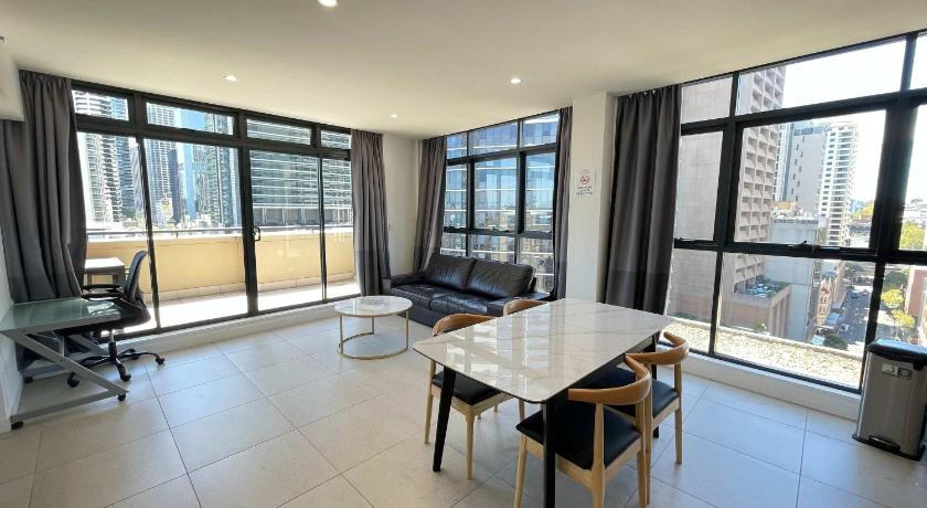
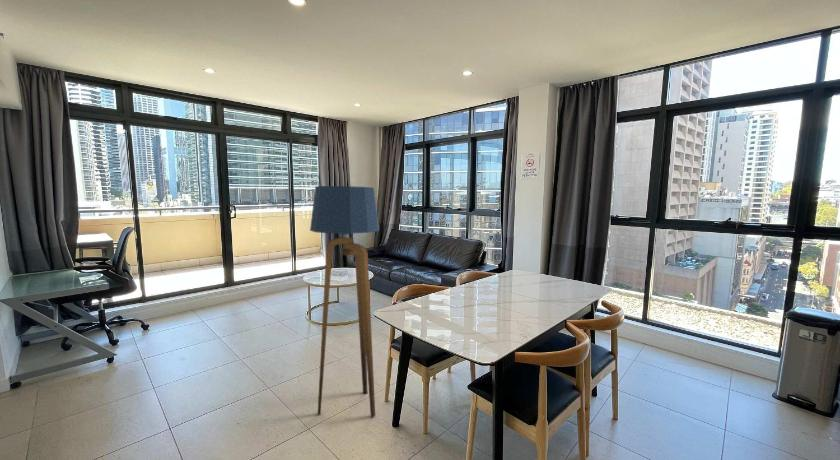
+ floor lamp [309,185,380,419]
